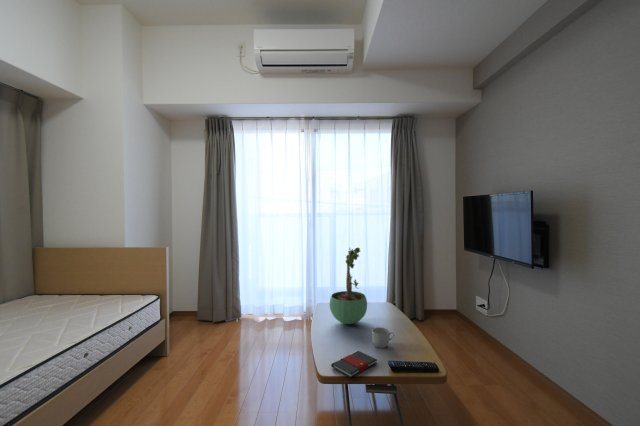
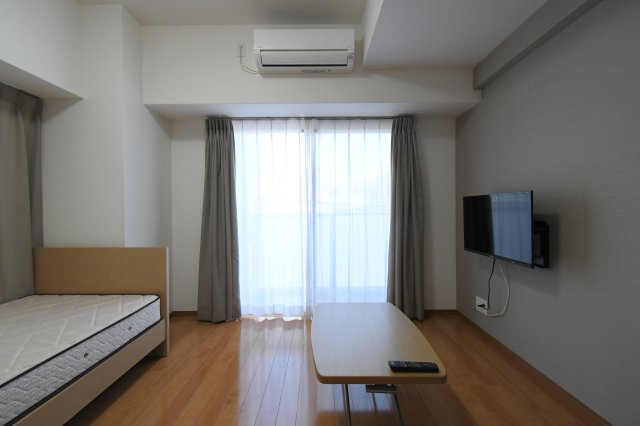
- potted plant [329,247,368,325]
- book [330,350,378,378]
- mug [371,326,395,349]
